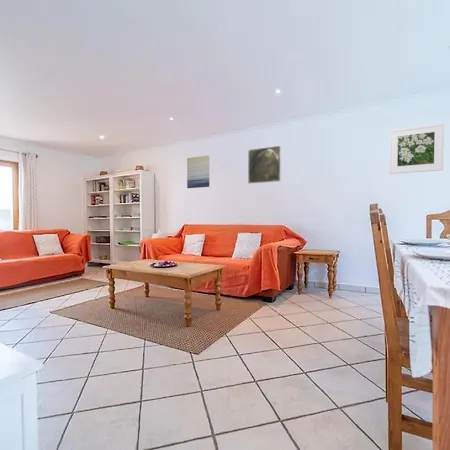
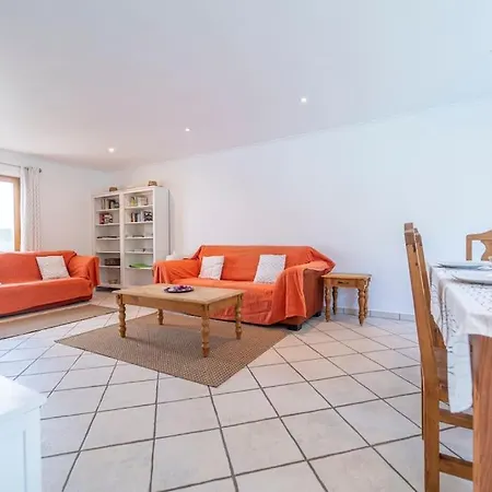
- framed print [388,122,445,175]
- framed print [247,144,282,185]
- wall art [186,154,210,189]
